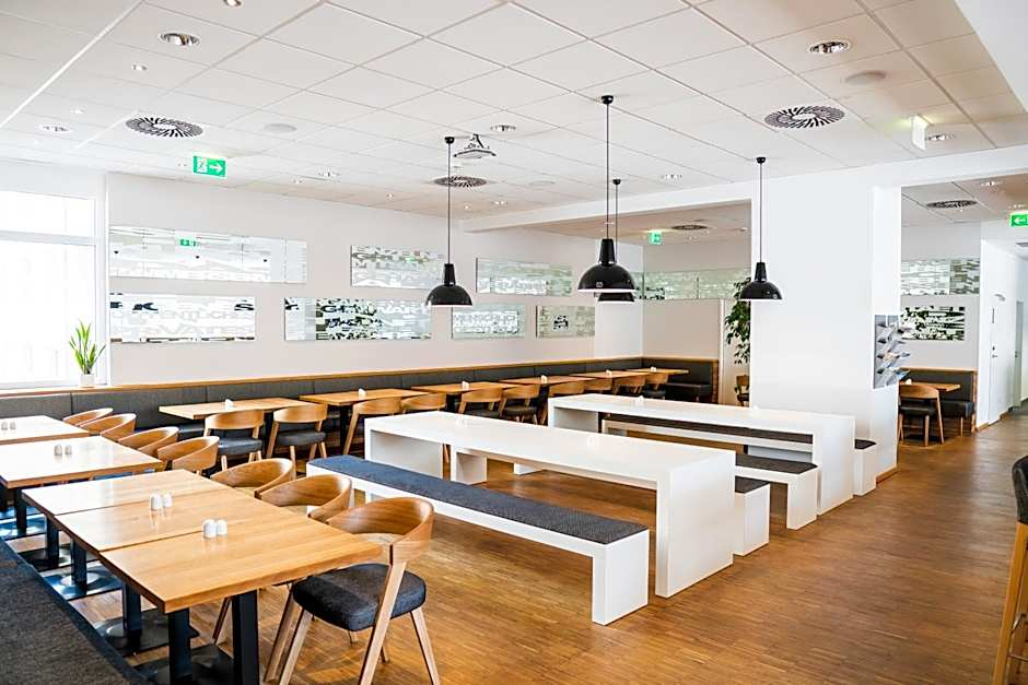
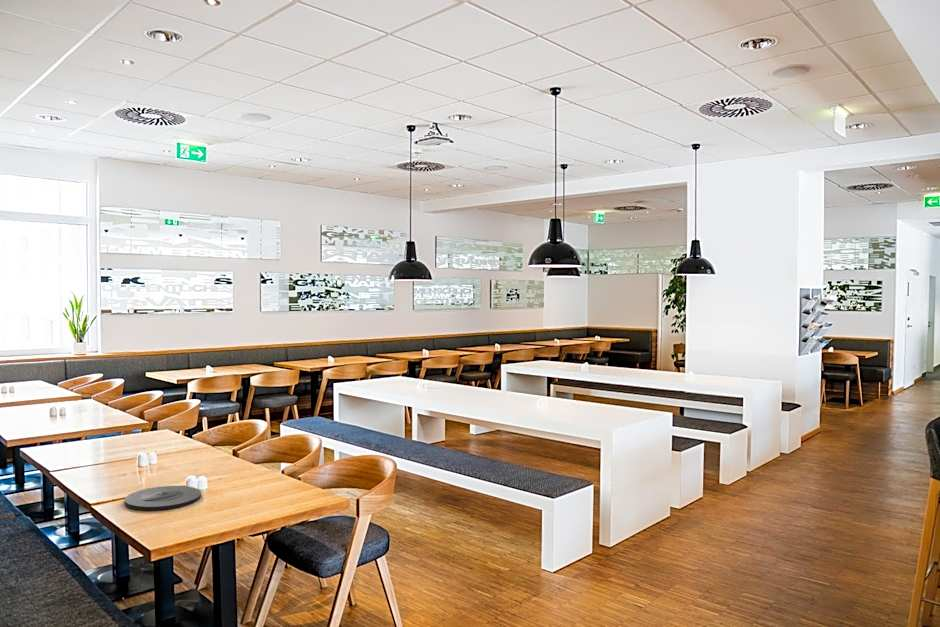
+ plate [124,485,202,511]
